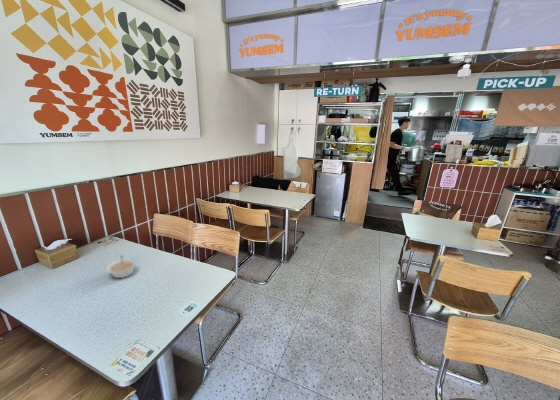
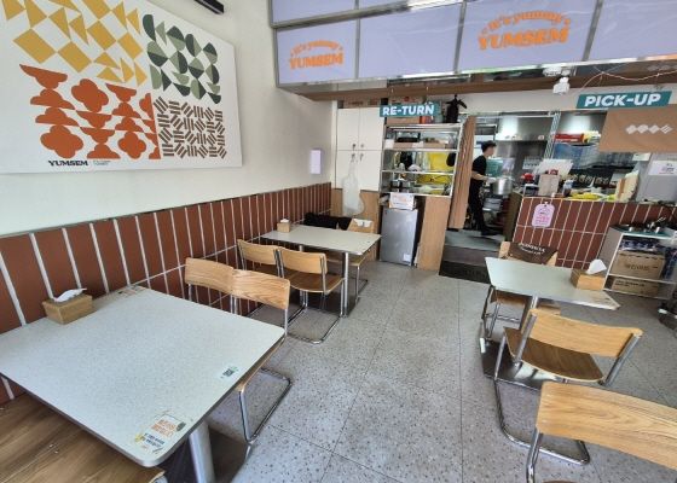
- legume [105,254,137,279]
